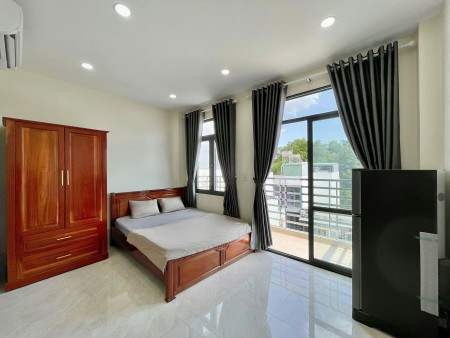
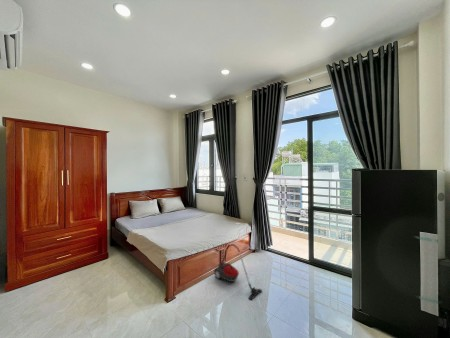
+ vacuum cleaner [213,243,263,301]
